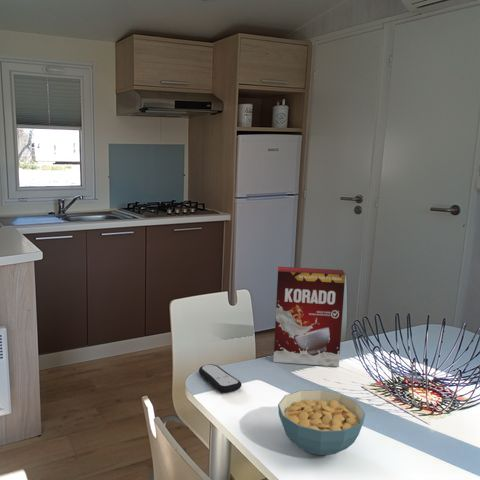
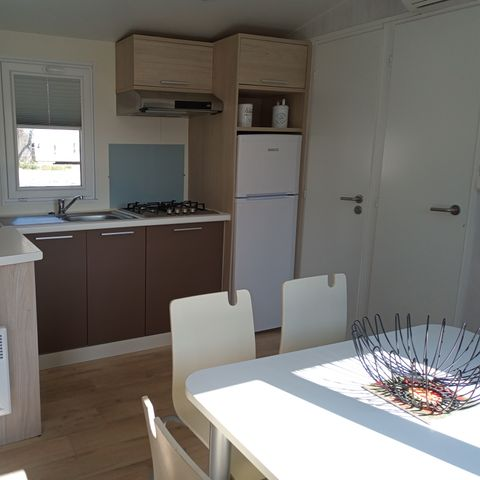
- cereal box [273,266,346,367]
- cereal bowl [277,389,366,456]
- remote control [198,363,243,394]
